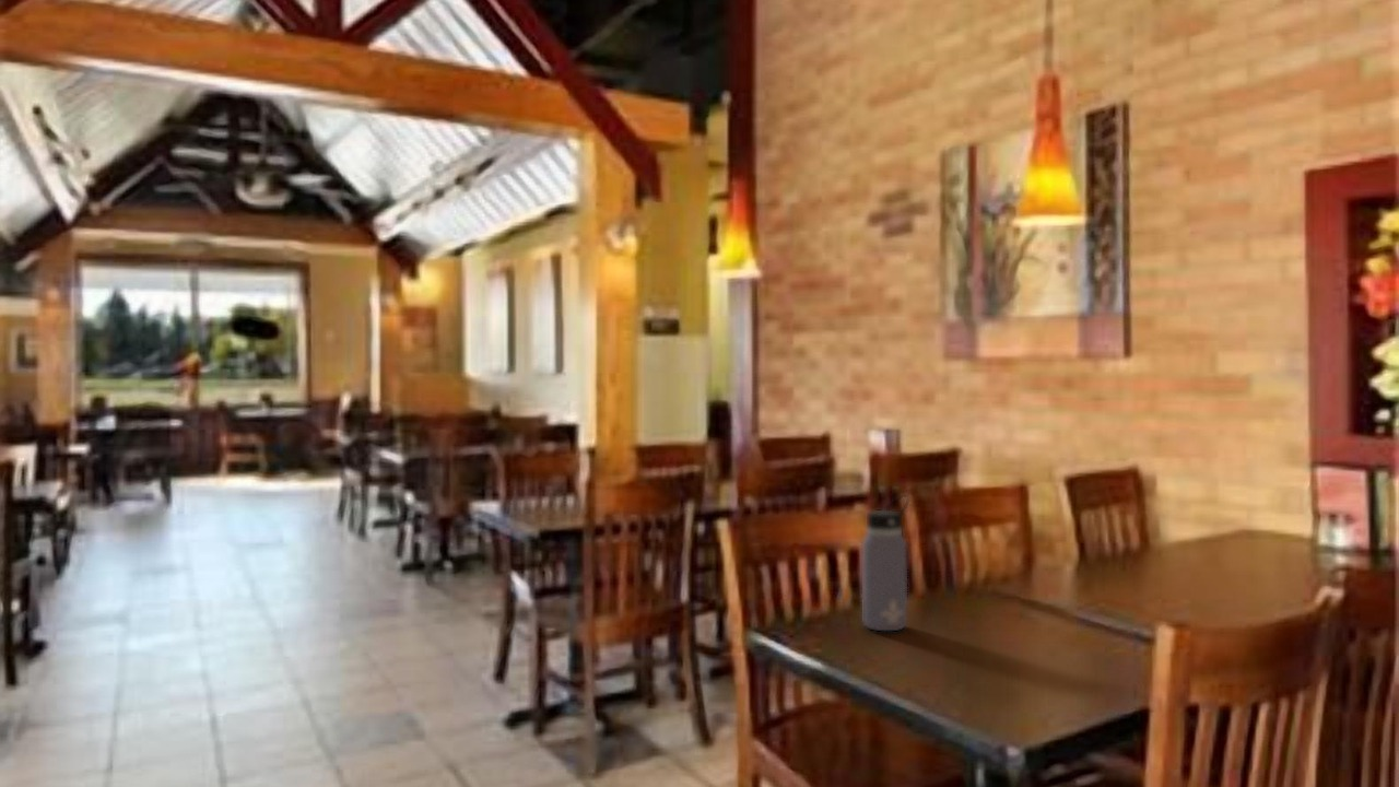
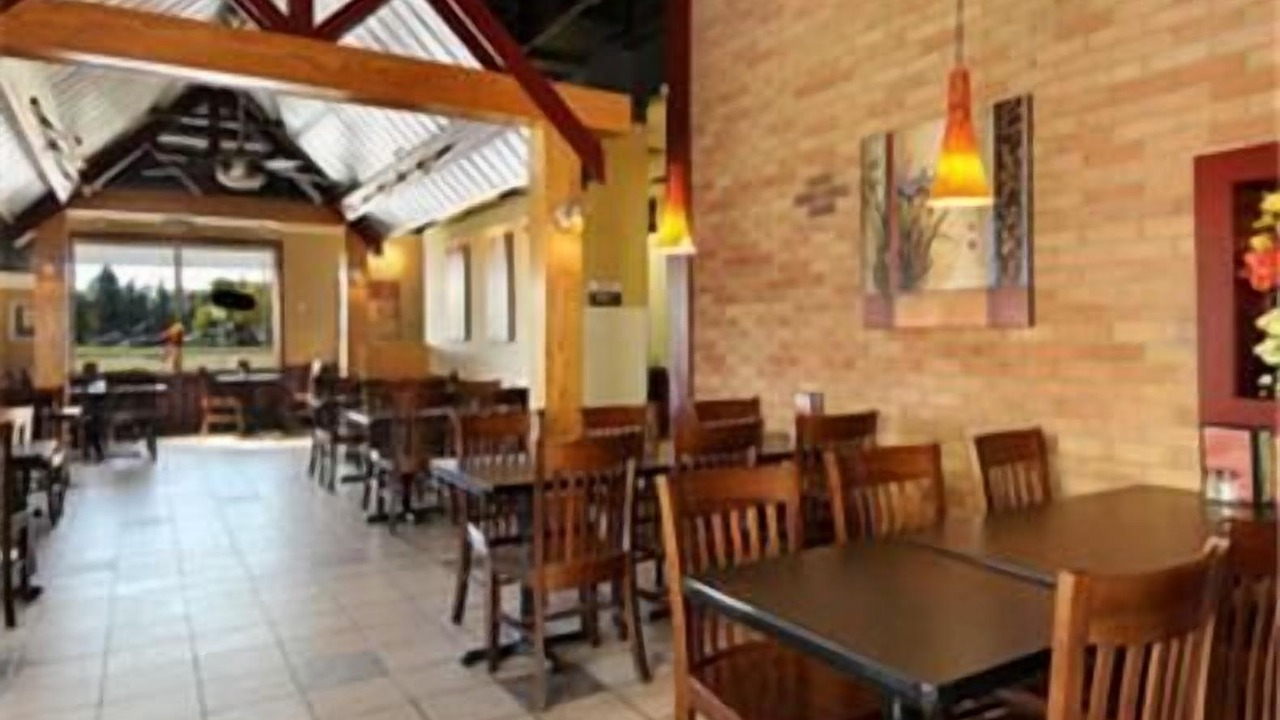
- water bottle [861,493,912,632]
